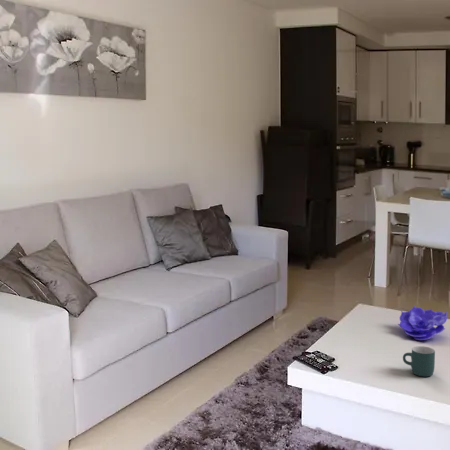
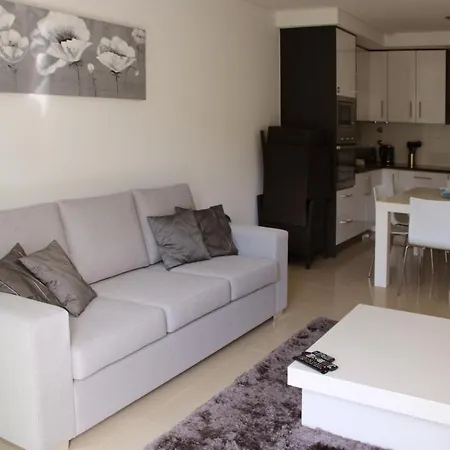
- mug [402,345,436,378]
- decorative bowl [397,305,448,341]
